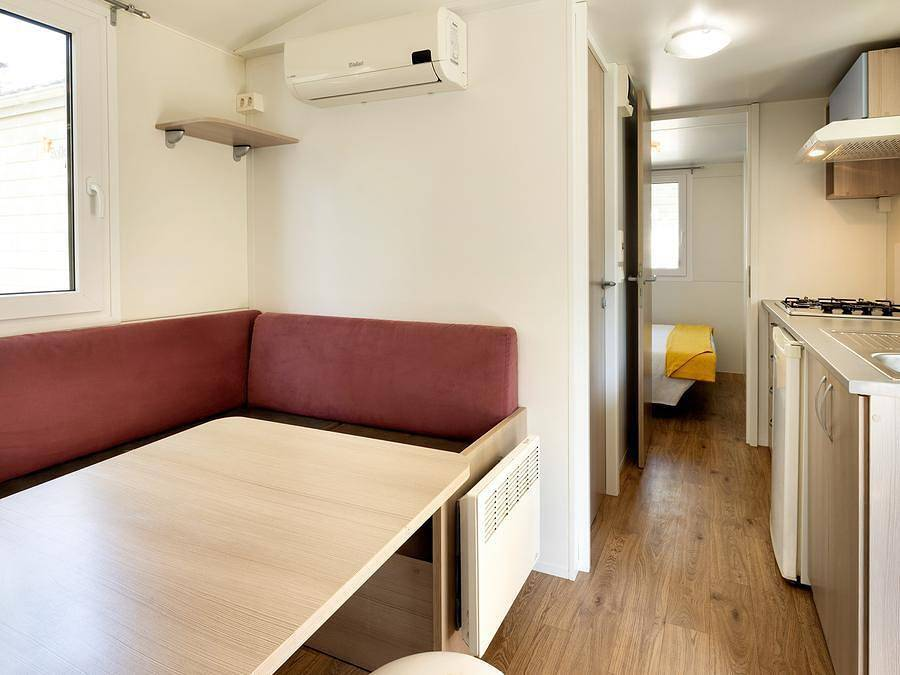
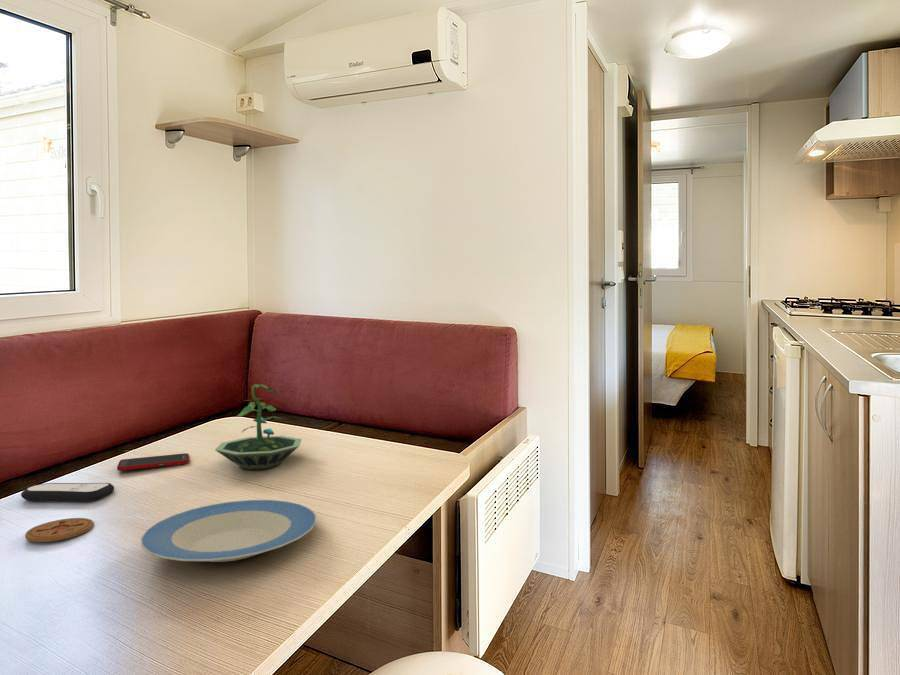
+ terrarium [214,383,303,470]
+ remote control [20,482,115,503]
+ plate [140,499,318,563]
+ cell phone [116,452,190,472]
+ coaster [24,517,95,543]
